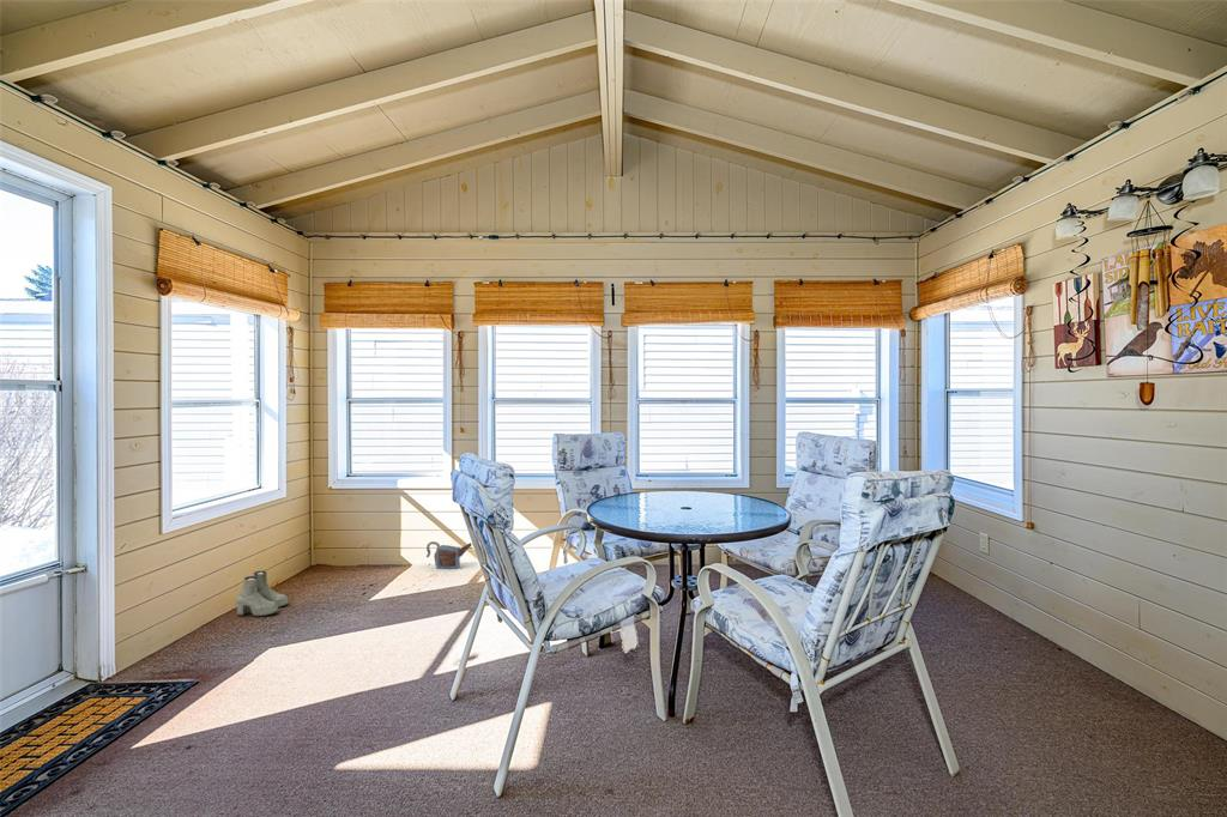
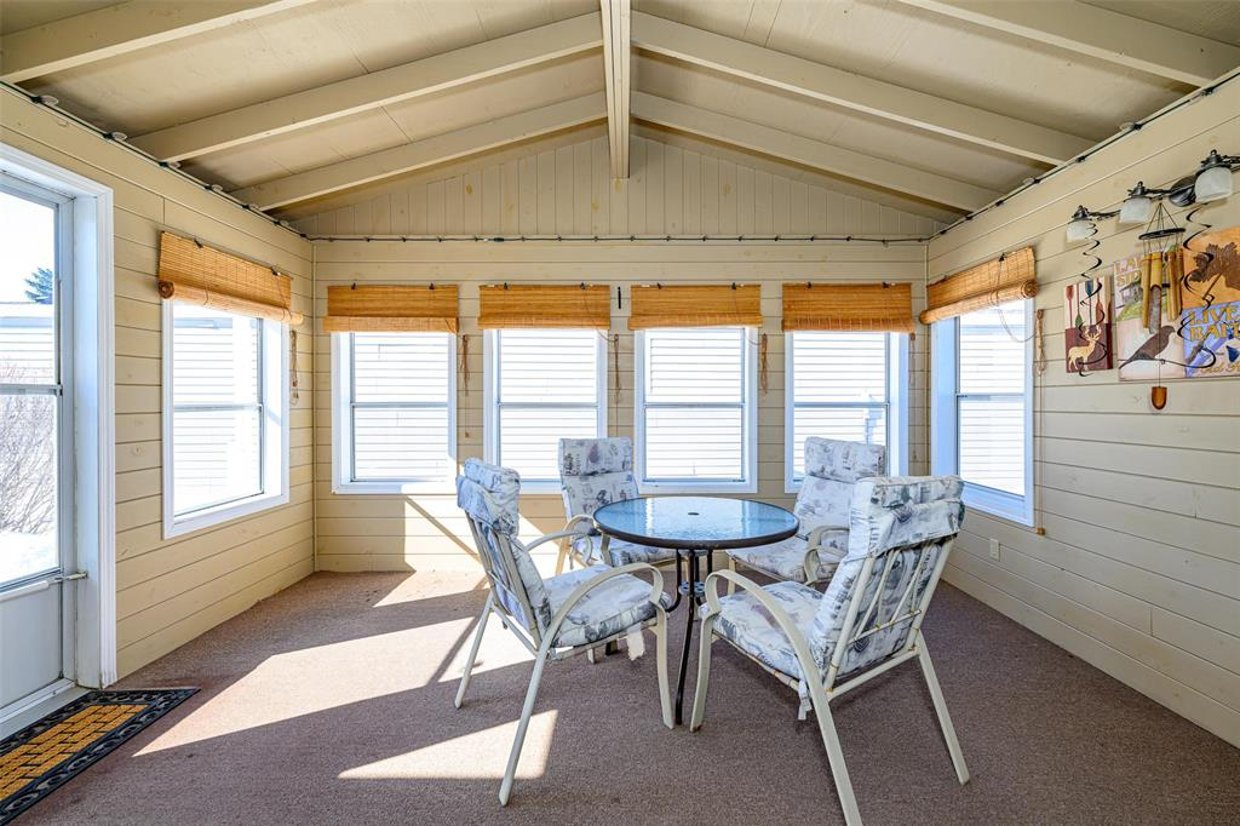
- watering can [425,540,472,569]
- boots [235,569,289,617]
